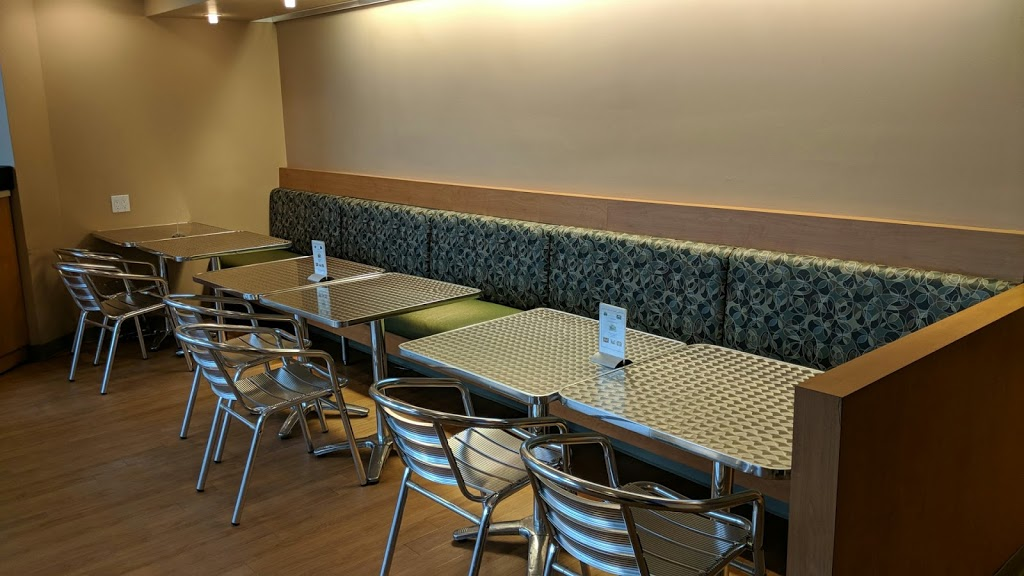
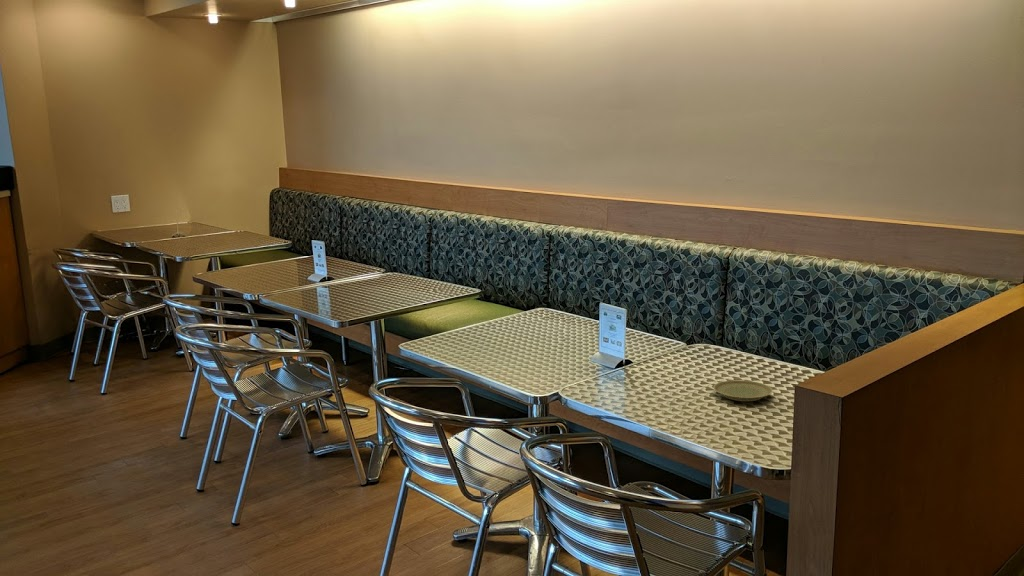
+ plate [713,379,773,402]
